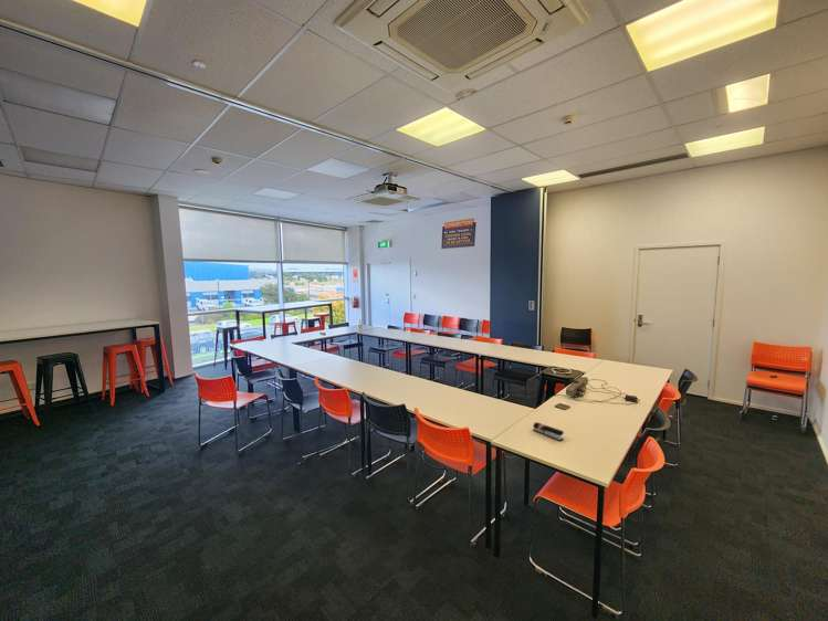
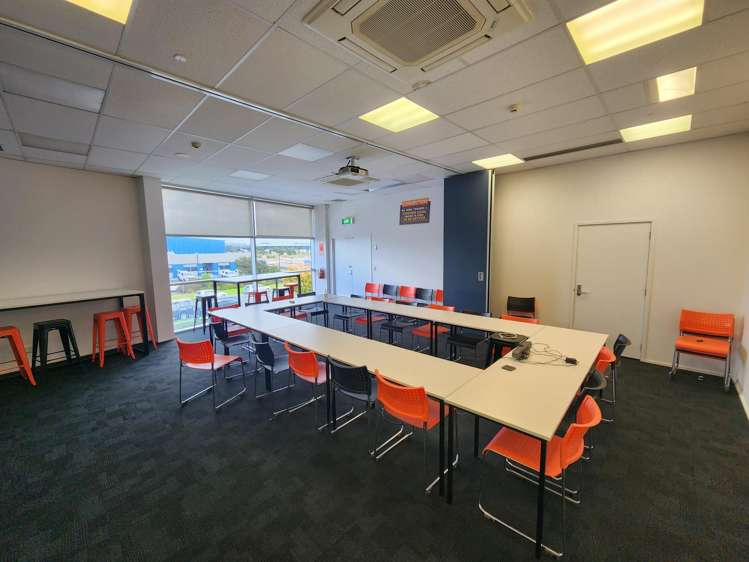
- stapler [532,421,565,442]
